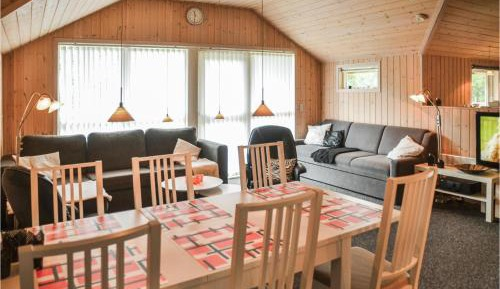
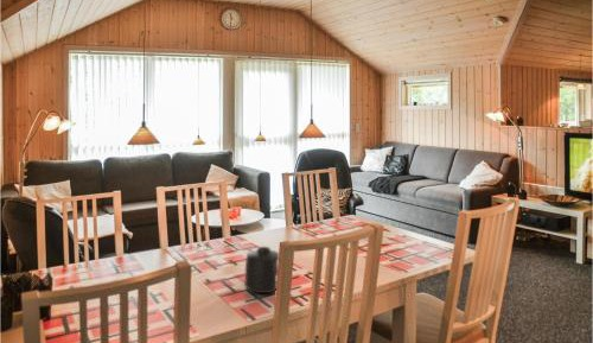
+ mug [243,246,280,294]
